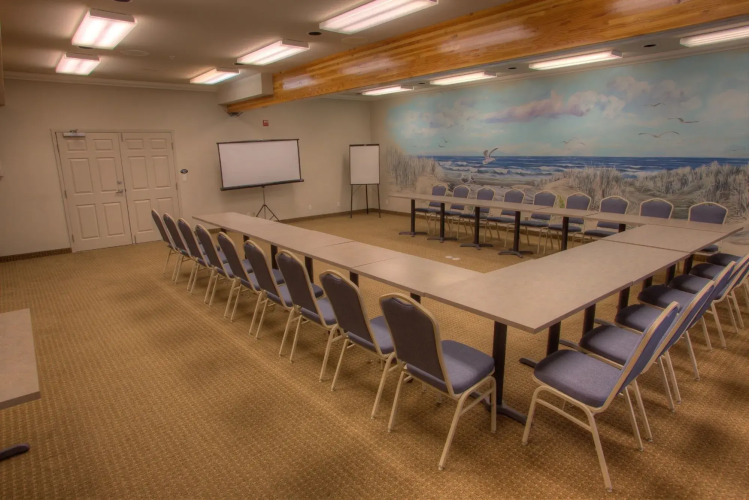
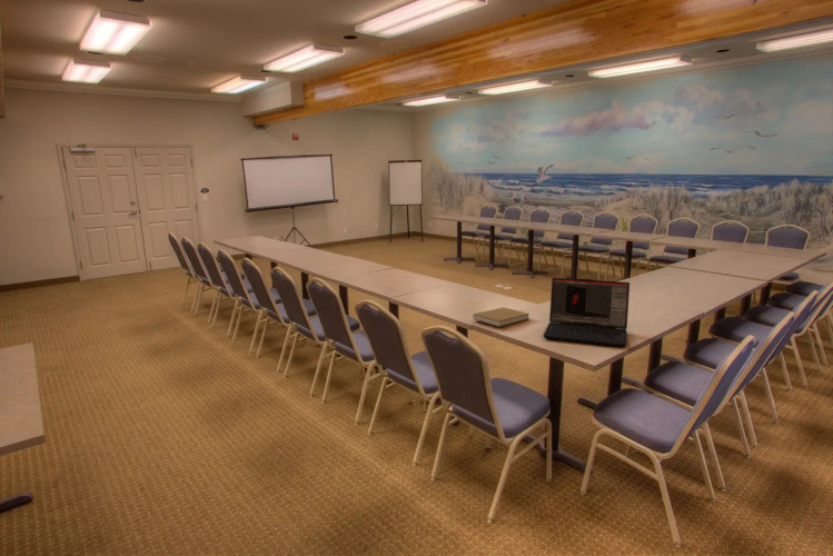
+ book [473,306,529,328]
+ laptop [542,277,631,348]
